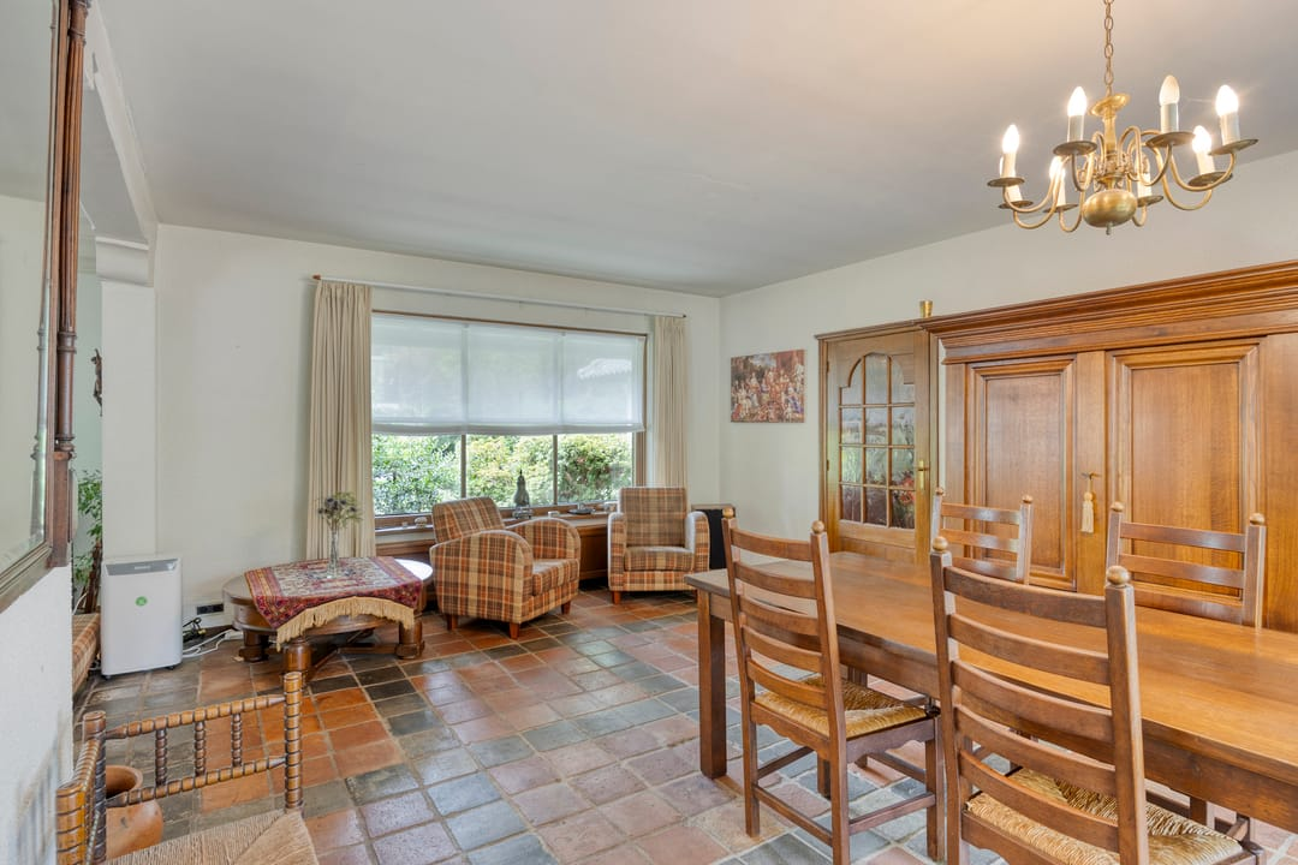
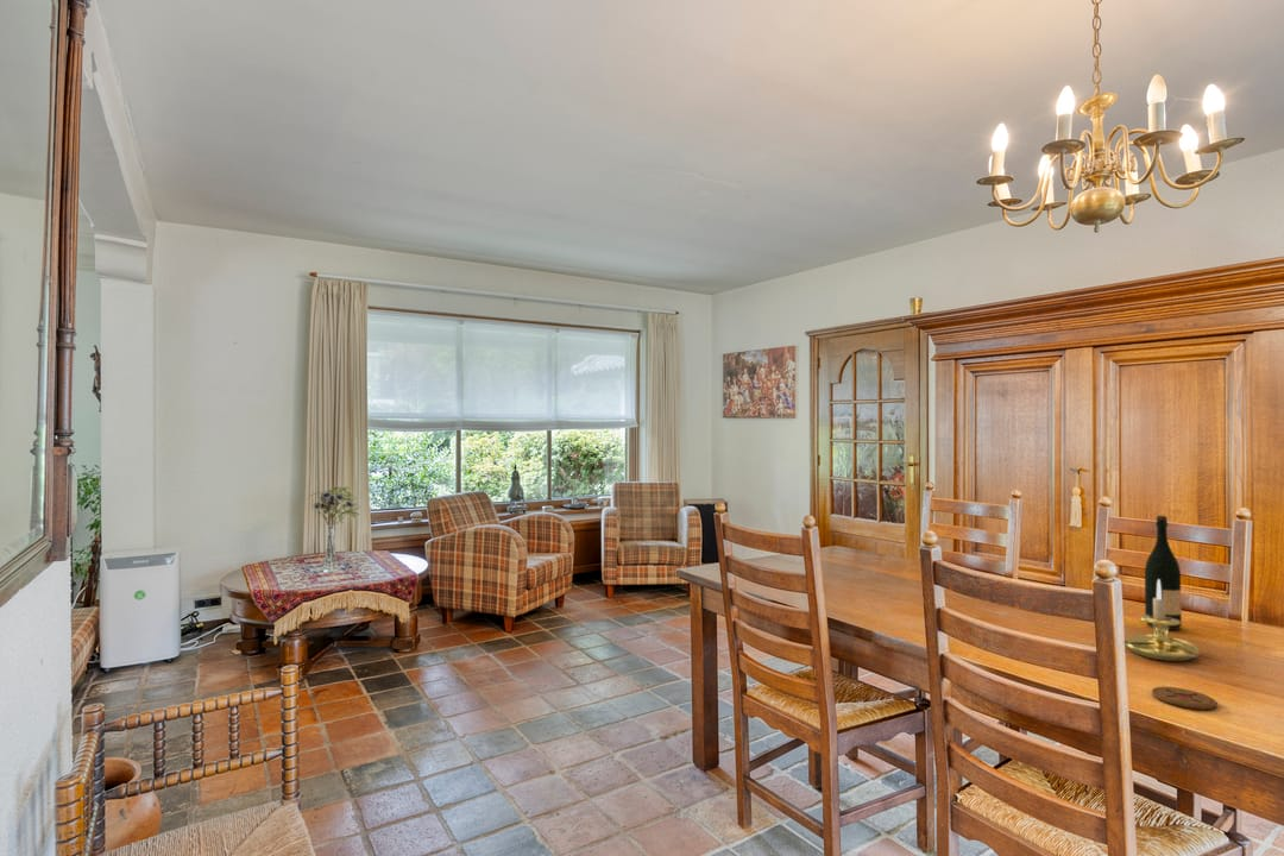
+ wine bottle [1144,515,1183,631]
+ coaster [1151,686,1217,710]
+ candle holder [1124,579,1200,662]
